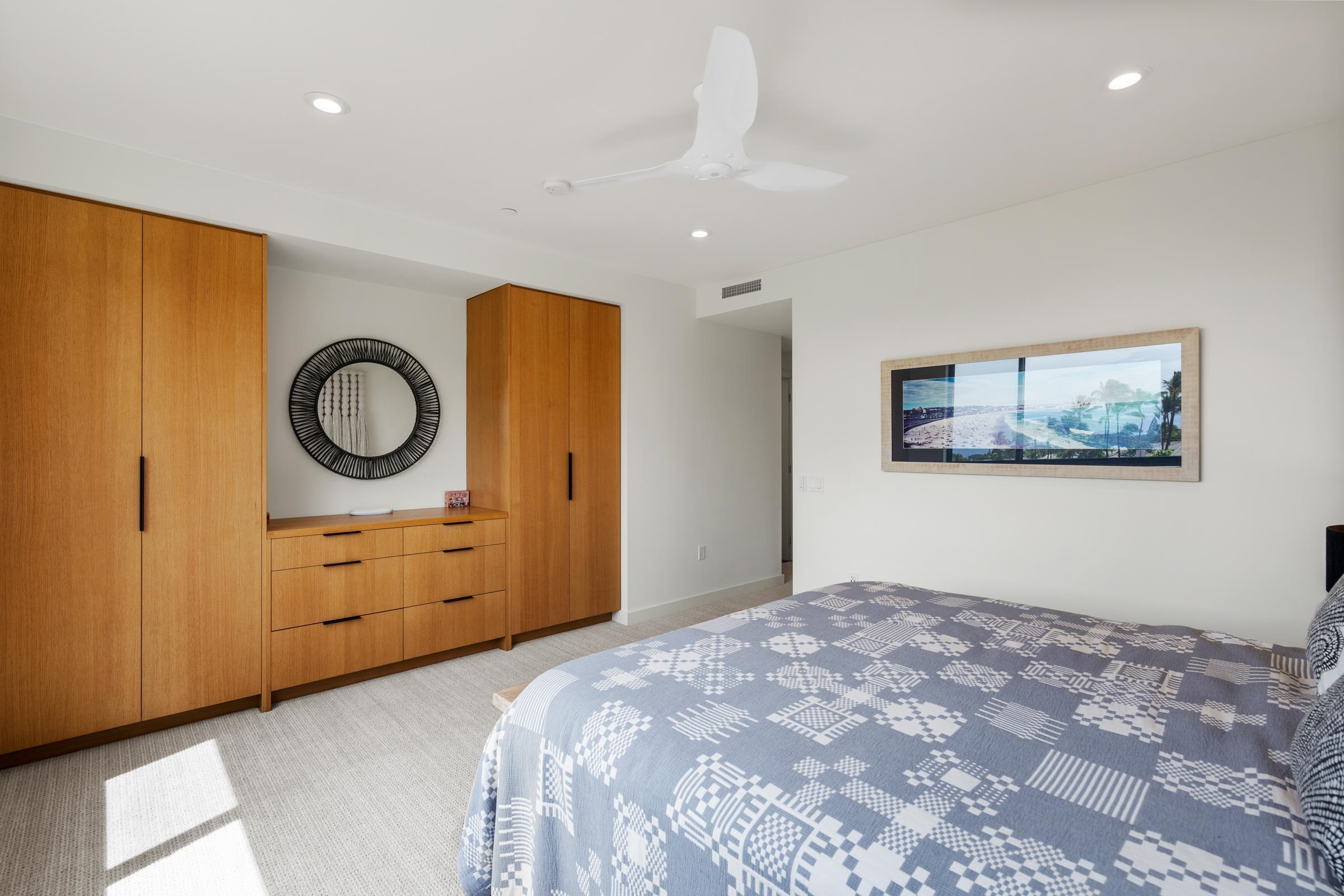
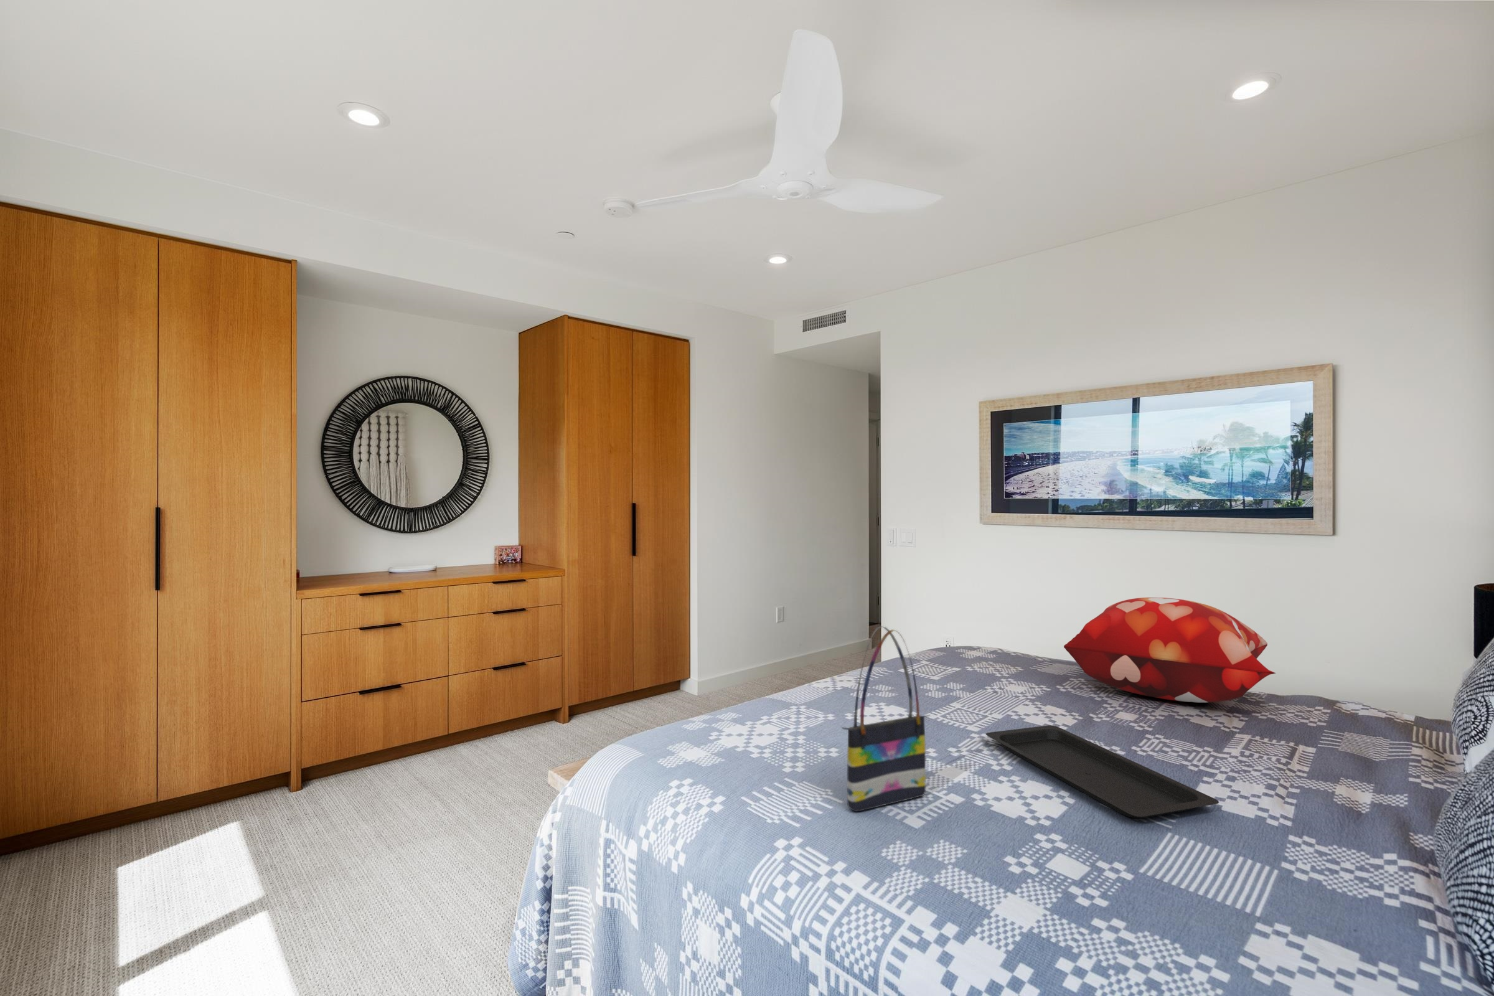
+ decorative pillow [1063,597,1277,704]
+ tote bag [841,626,932,811]
+ serving tray [985,725,1219,819]
